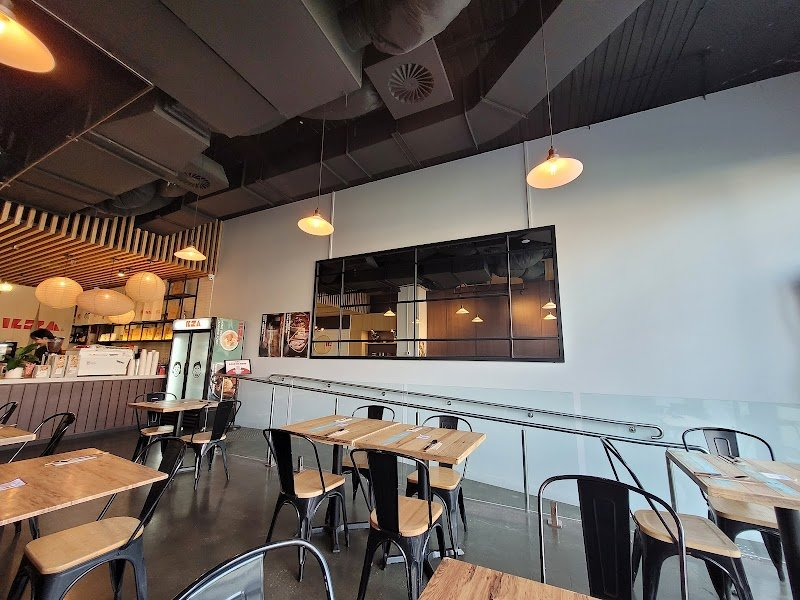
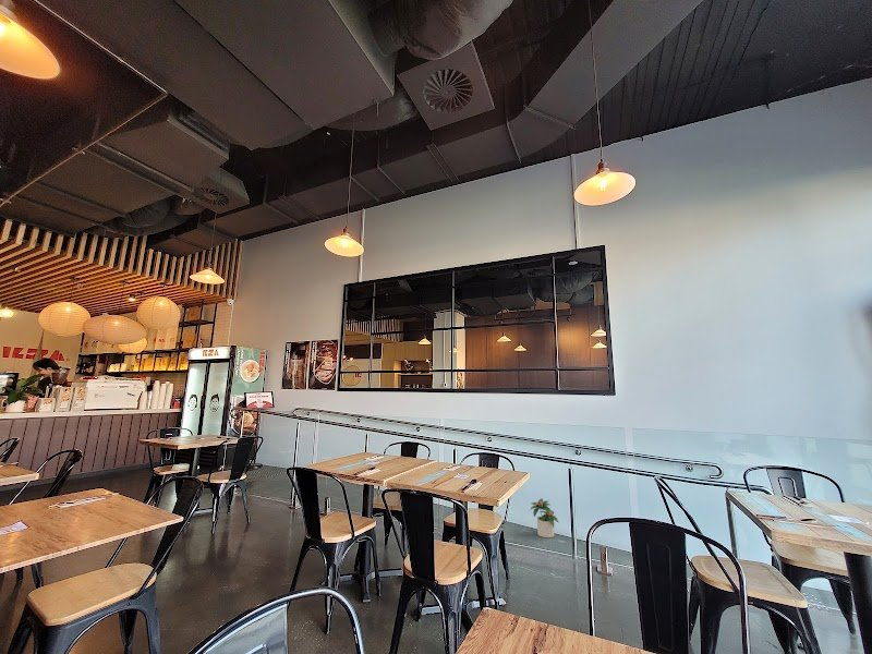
+ potted plant [528,498,559,538]
